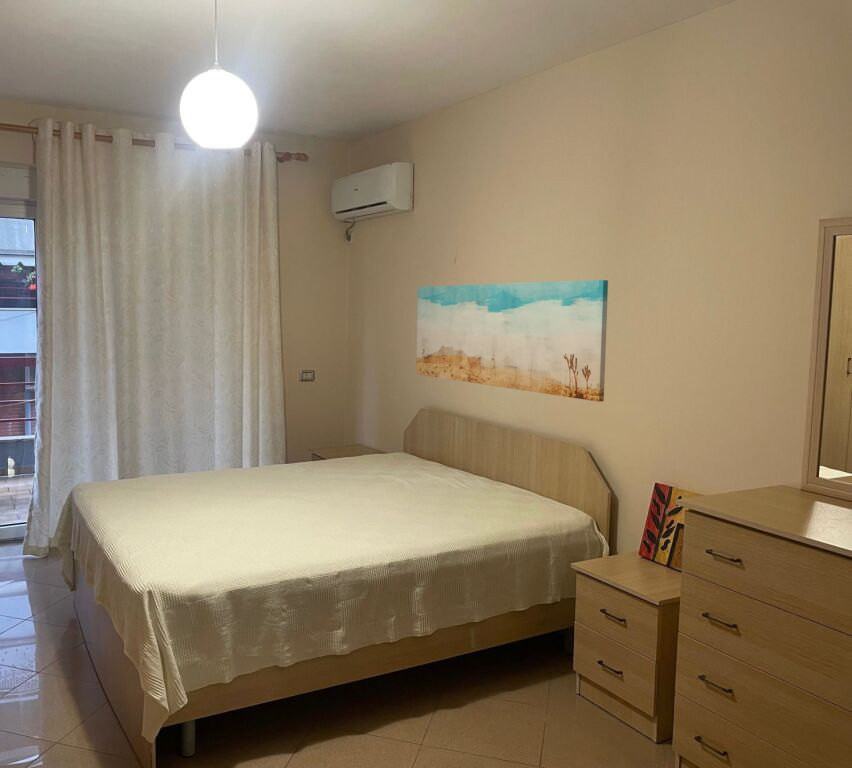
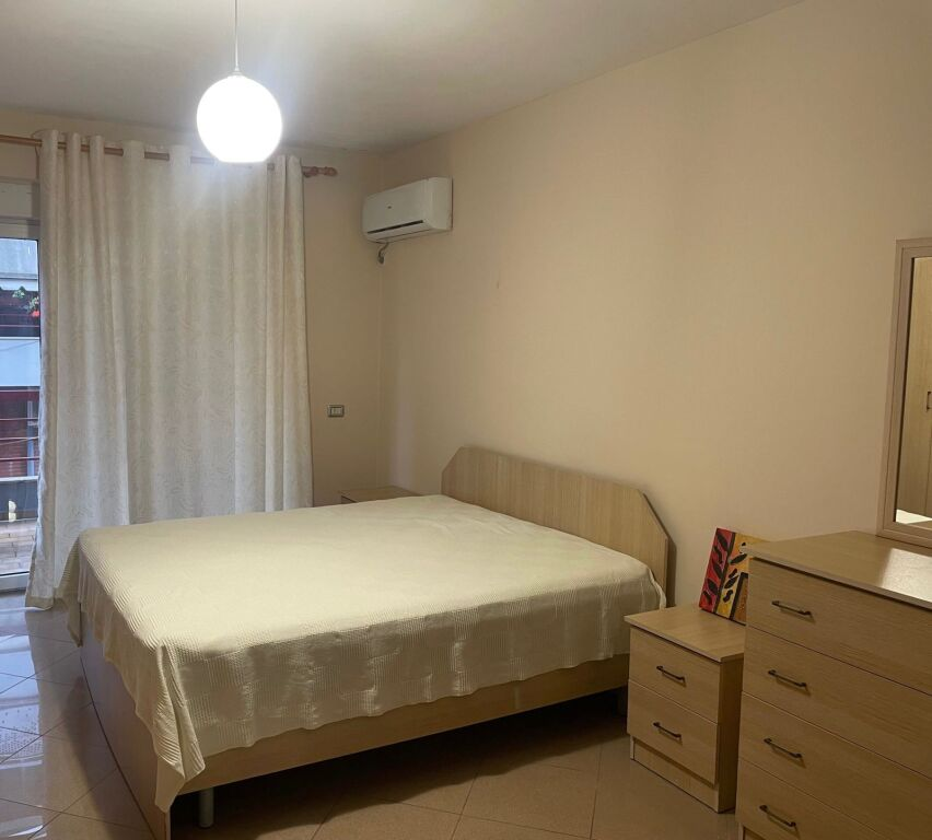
- wall art [416,279,609,403]
